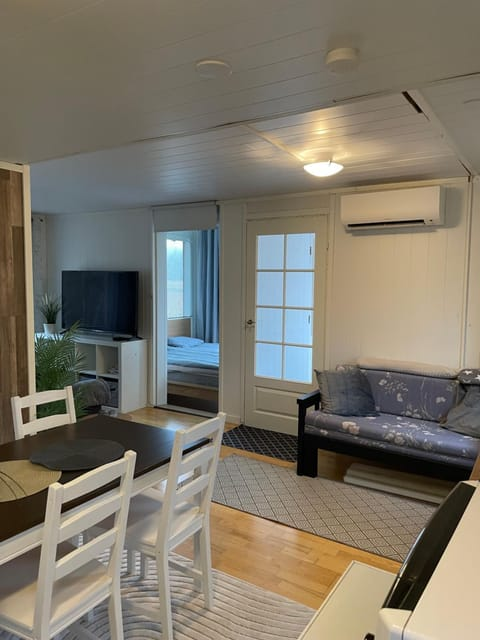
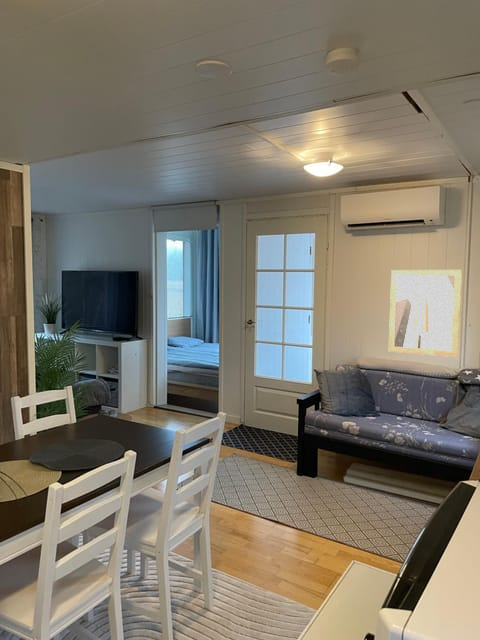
+ wall art [388,269,463,358]
